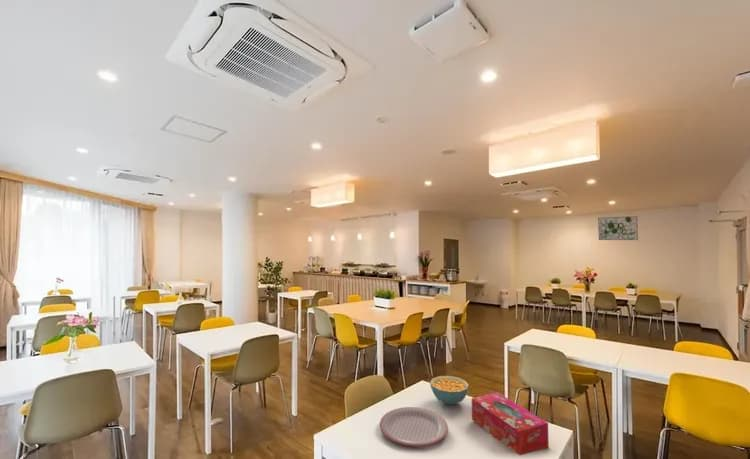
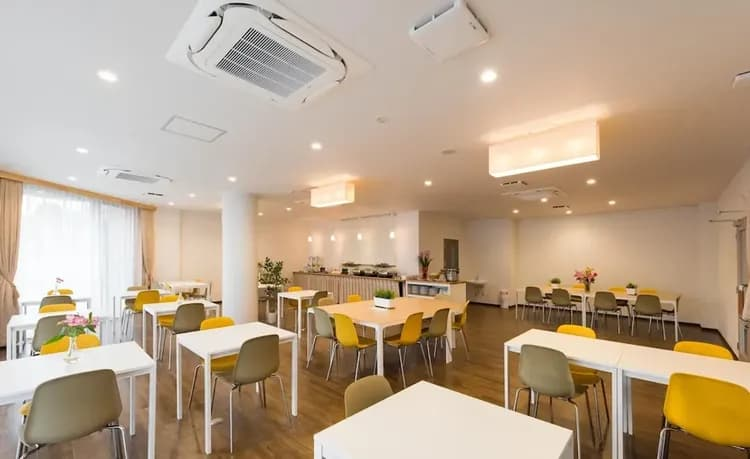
- wall art [597,215,639,241]
- tissue box [471,391,550,456]
- plate [379,406,449,447]
- cereal bowl [429,375,470,406]
